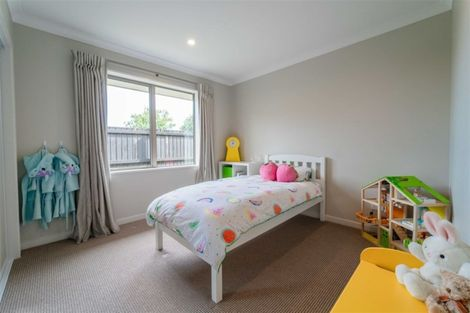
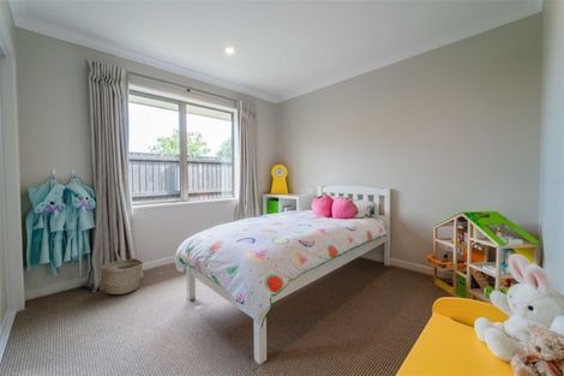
+ basket [100,257,144,296]
